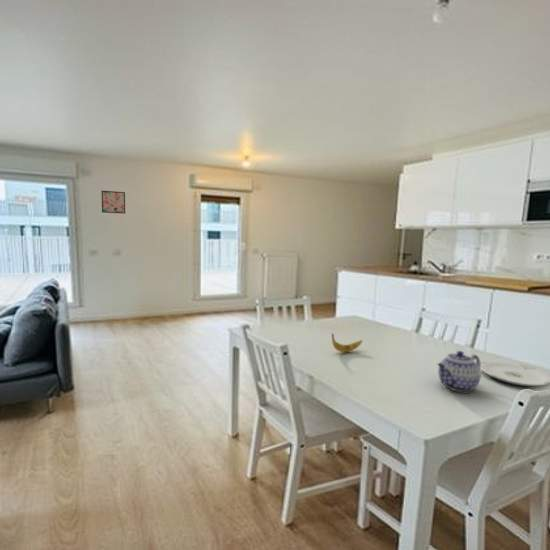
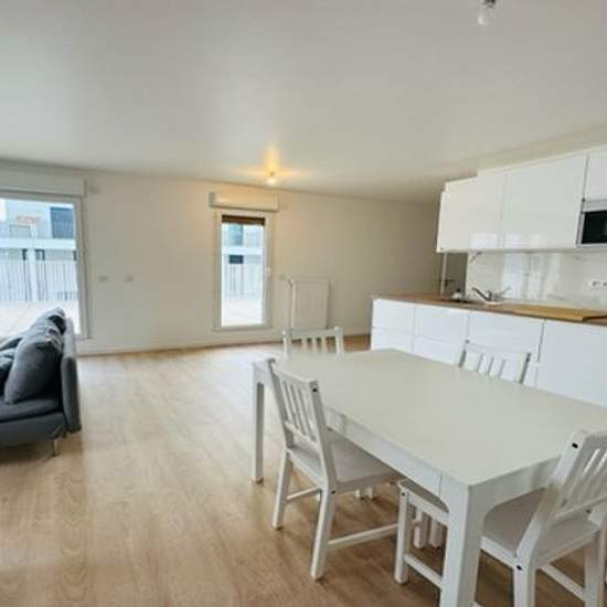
- banana [331,332,363,353]
- plate [480,360,550,387]
- wall art [101,190,126,215]
- teapot [436,350,482,393]
